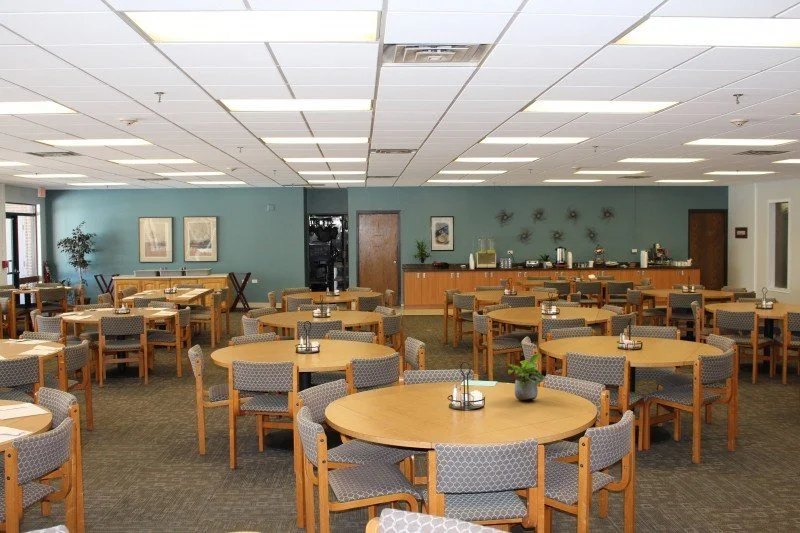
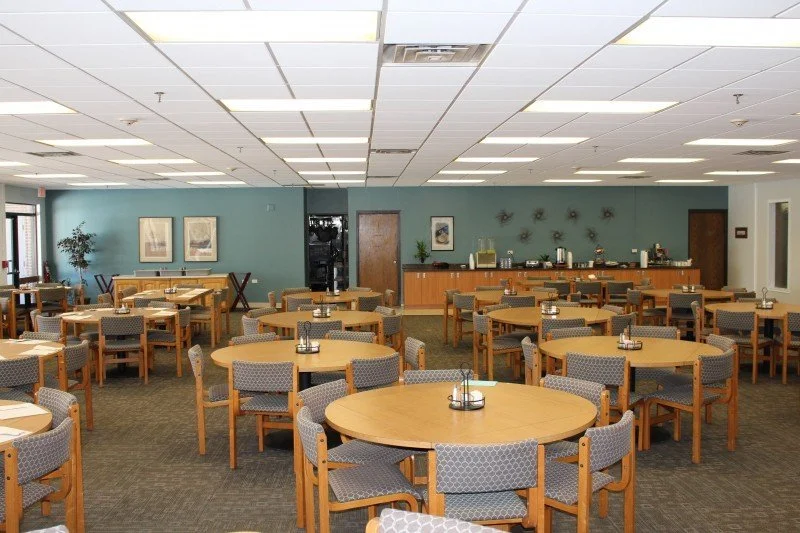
- potted plant [507,353,548,401]
